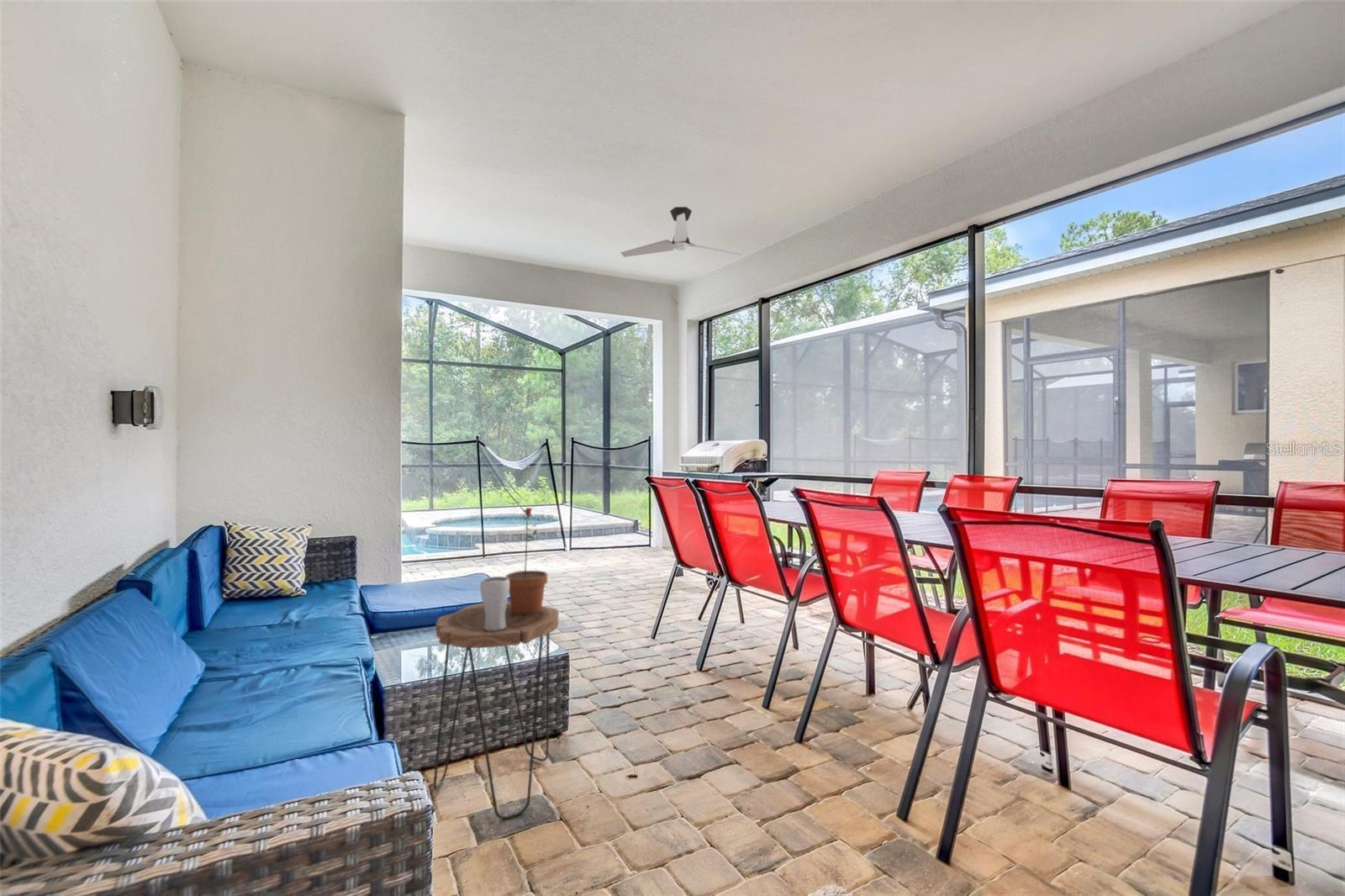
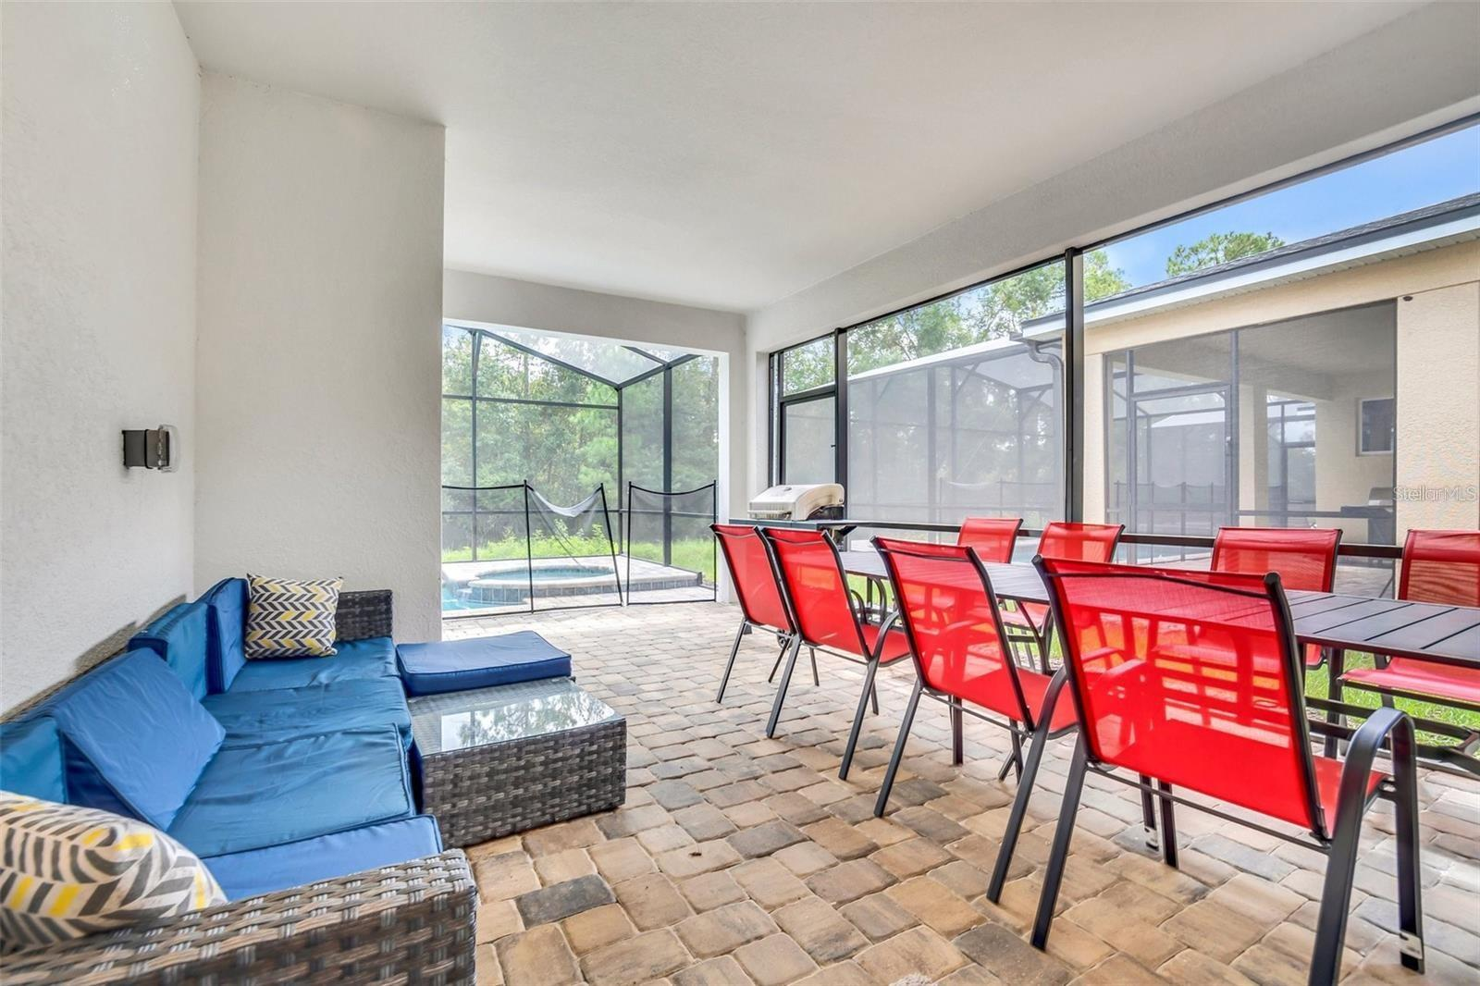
- potted flower [505,507,548,614]
- ceiling fan [620,206,742,258]
- drinking glass [479,576,509,631]
- side table [432,600,559,820]
